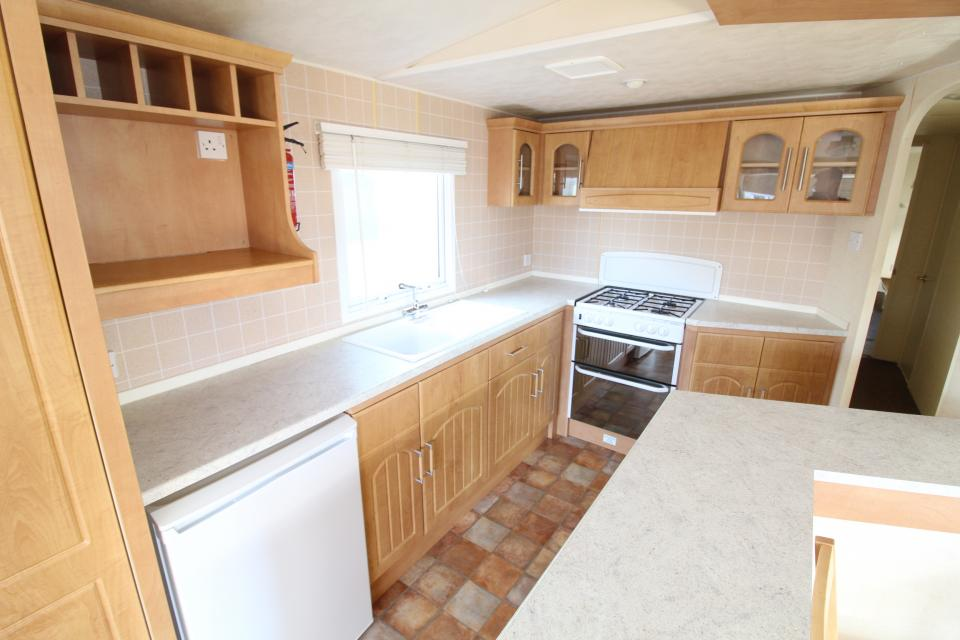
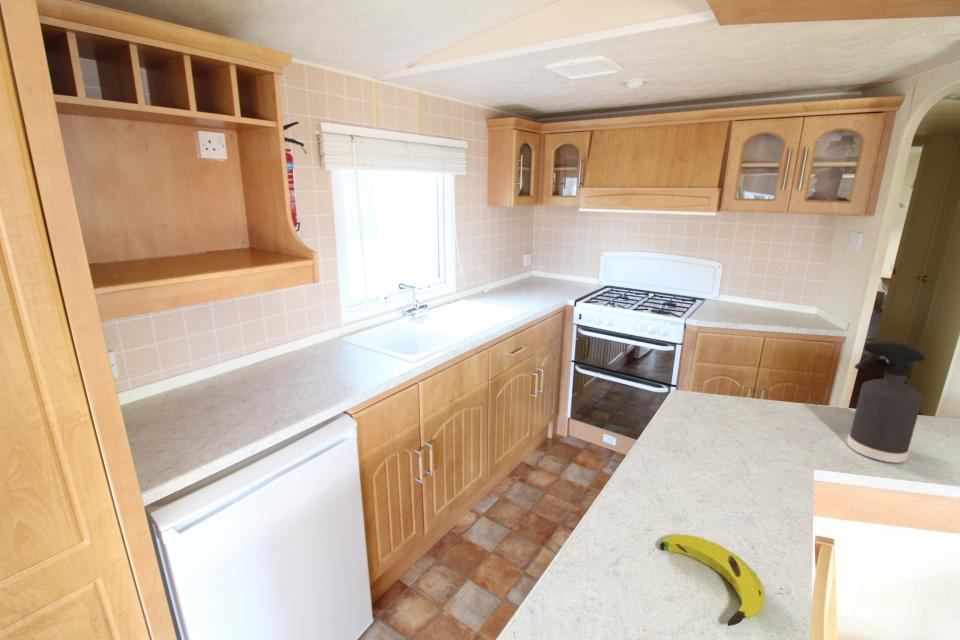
+ banana [659,534,765,627]
+ spray bottle [846,340,926,464]
